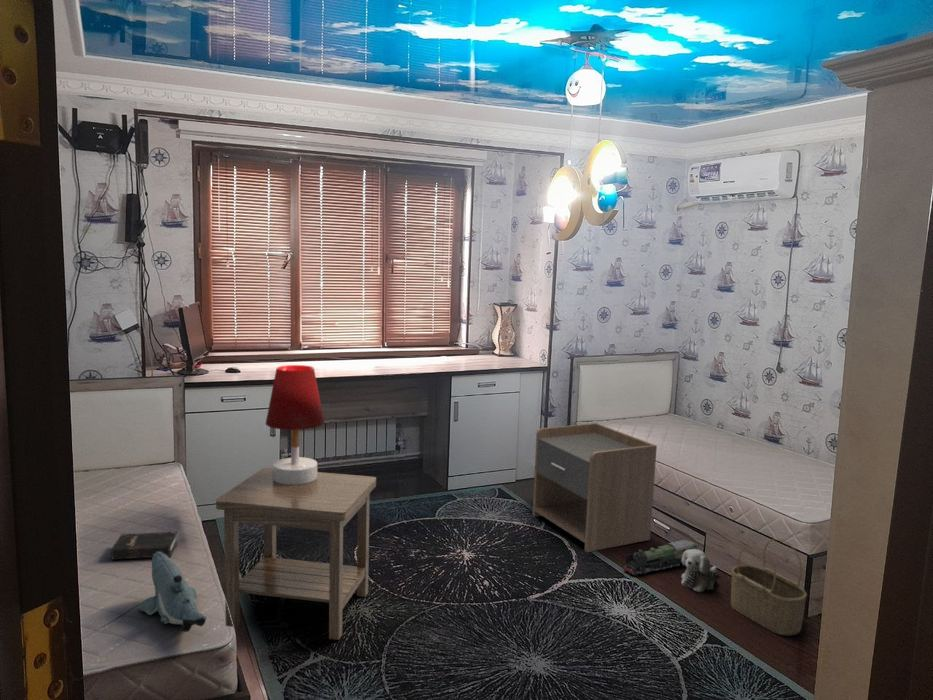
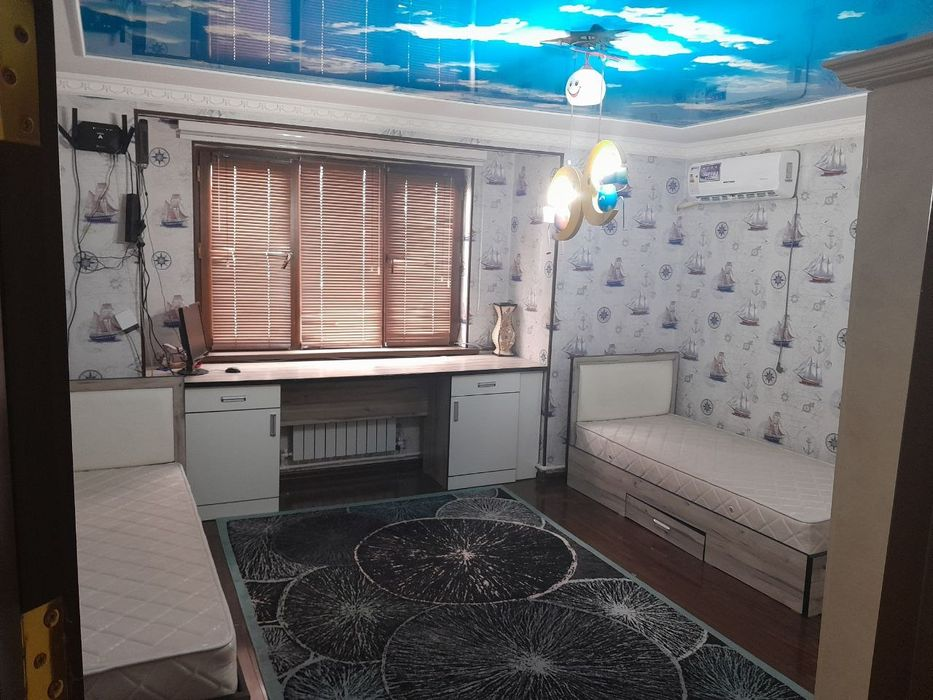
- plush toy [680,549,718,593]
- side table [215,467,377,641]
- table lamp [265,364,325,485]
- nightstand [532,422,658,553]
- toy train [623,539,702,577]
- hardback book [110,530,178,561]
- wicker basket [730,538,808,636]
- shark plush [139,552,207,633]
